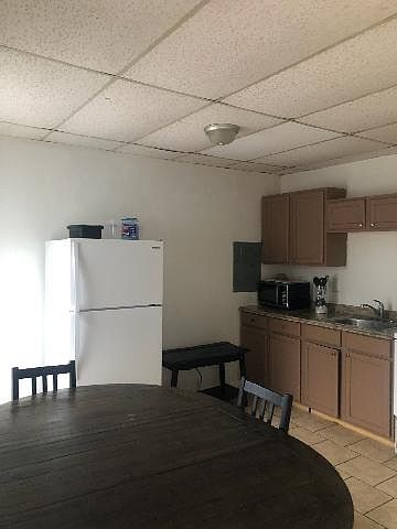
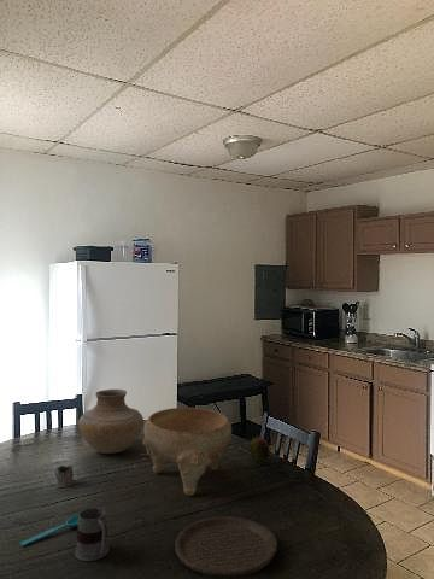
+ decorative bowl [141,407,233,497]
+ vase [77,388,145,455]
+ spoon [19,514,78,548]
+ fruit [248,437,271,464]
+ mug [74,507,111,562]
+ plate [174,515,278,577]
+ tea glass holder [54,464,76,489]
